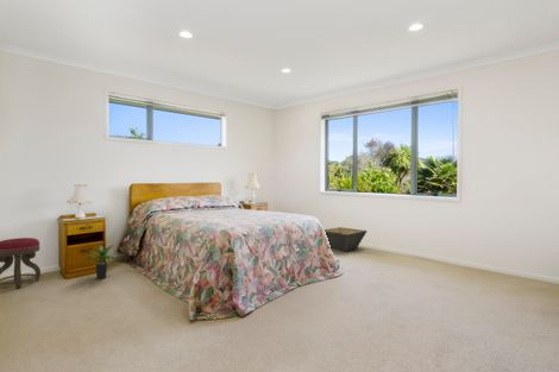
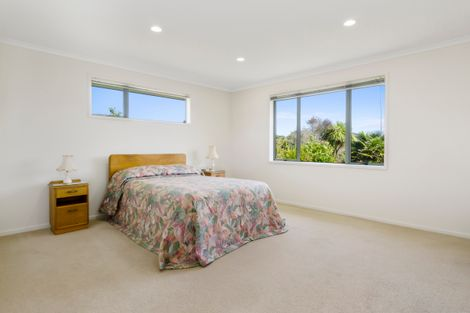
- stool [0,237,42,290]
- potted plant [84,244,117,280]
- basket [324,226,368,252]
